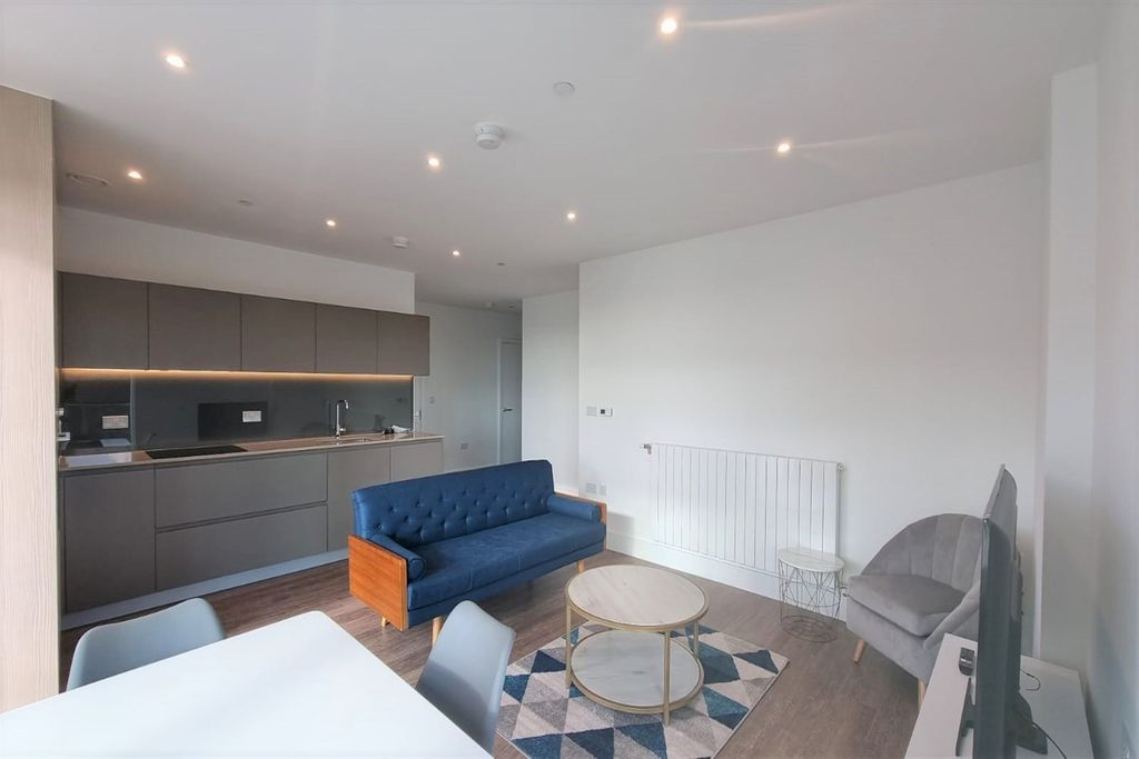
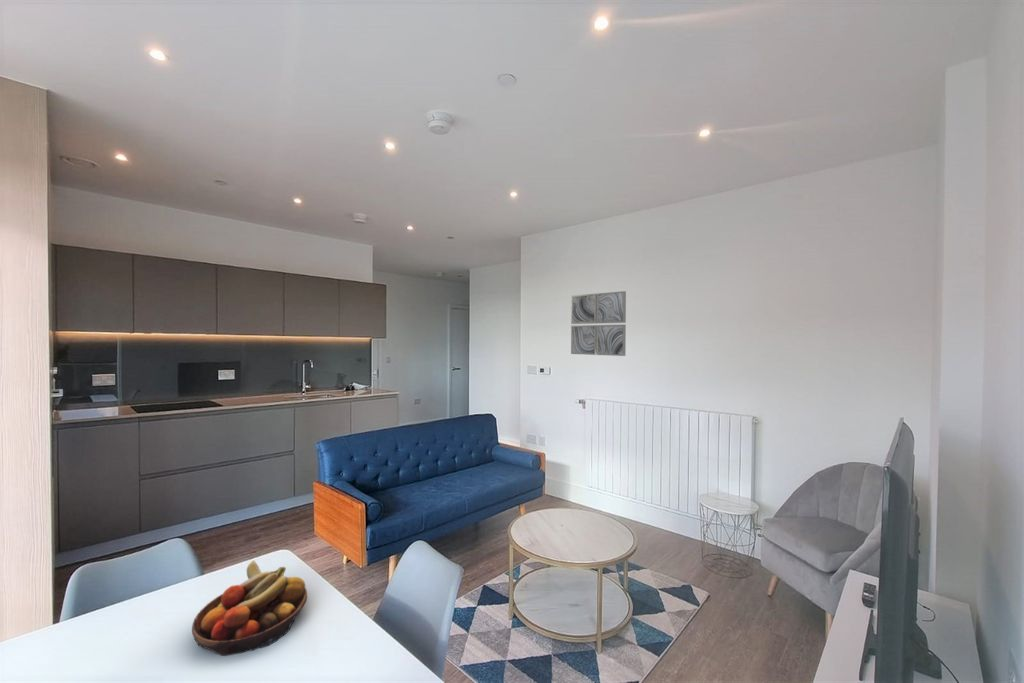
+ wall art [570,290,627,357]
+ fruit bowl [191,559,308,657]
